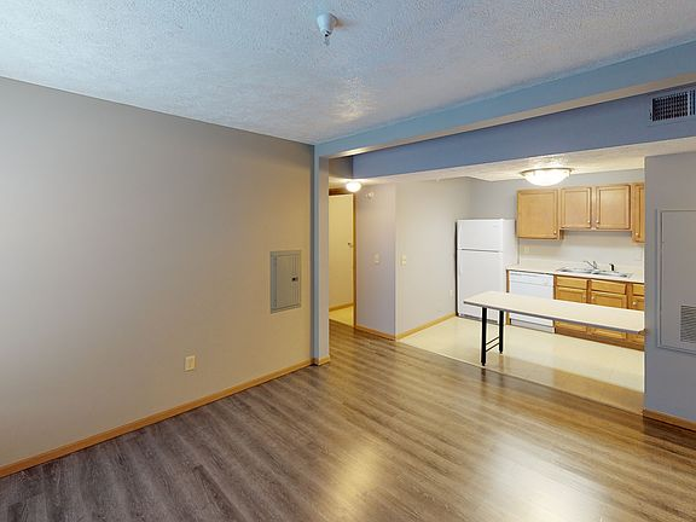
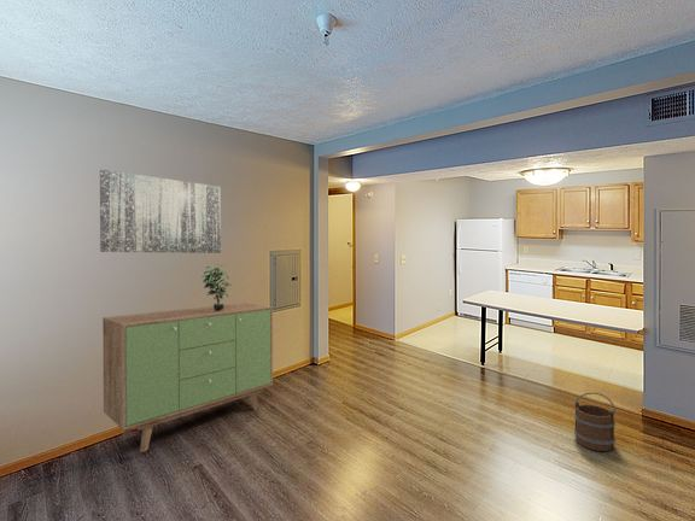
+ wall art [99,169,222,254]
+ potted plant [200,262,232,310]
+ sideboard [101,302,274,453]
+ bucket [573,391,617,452]
